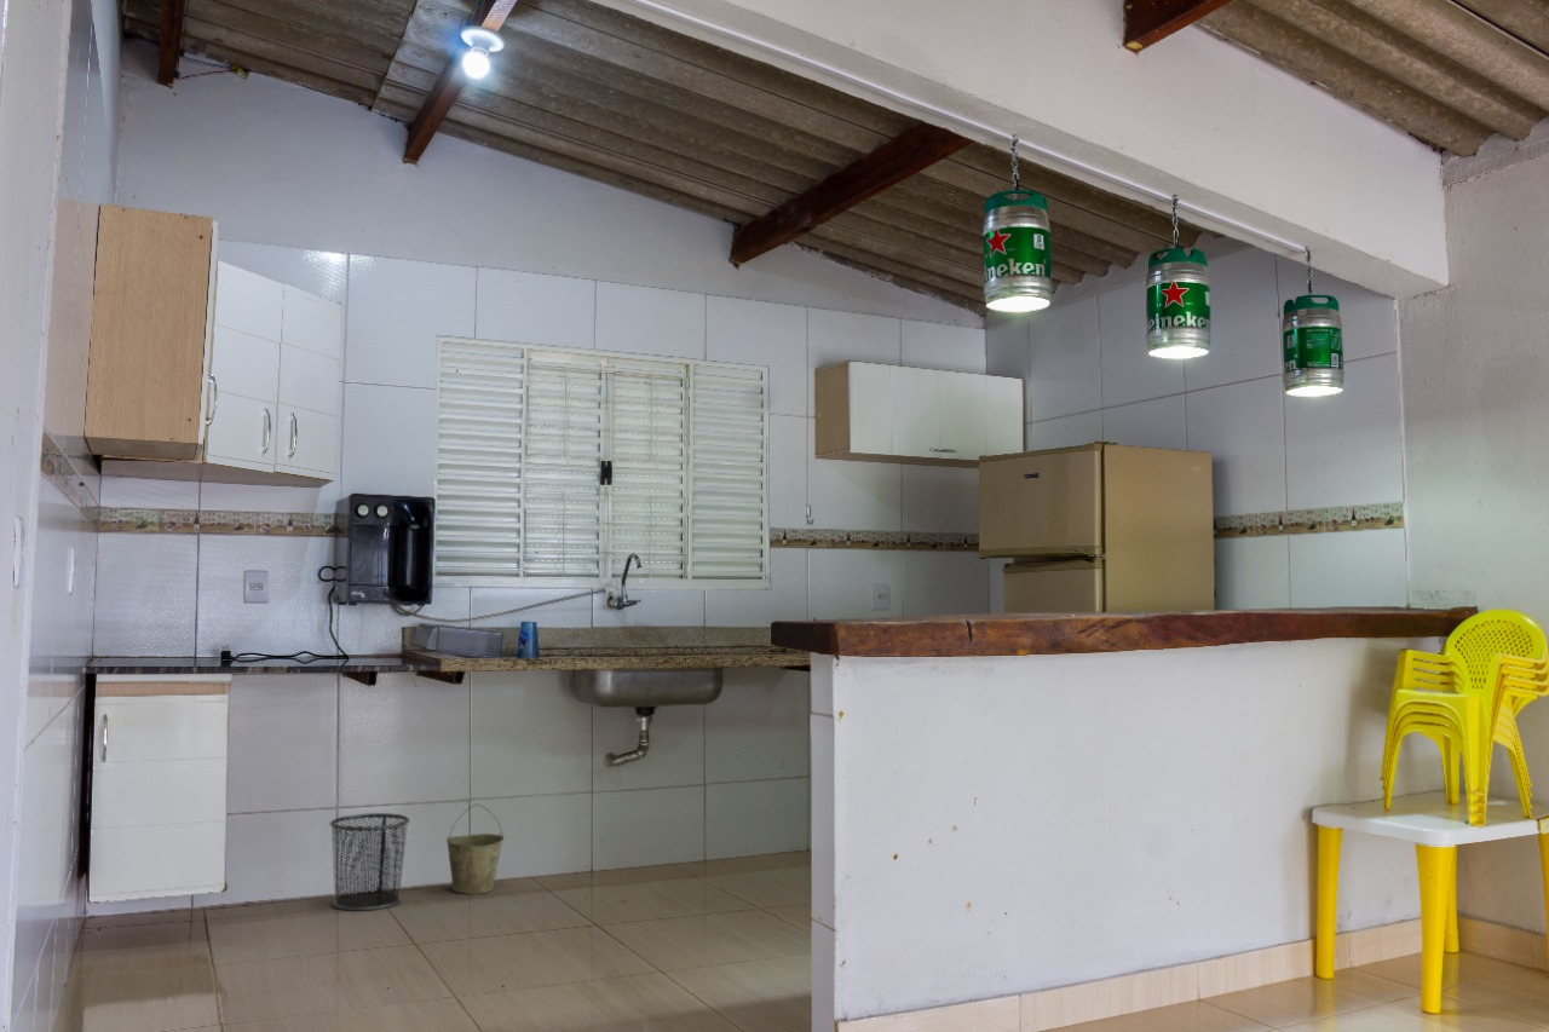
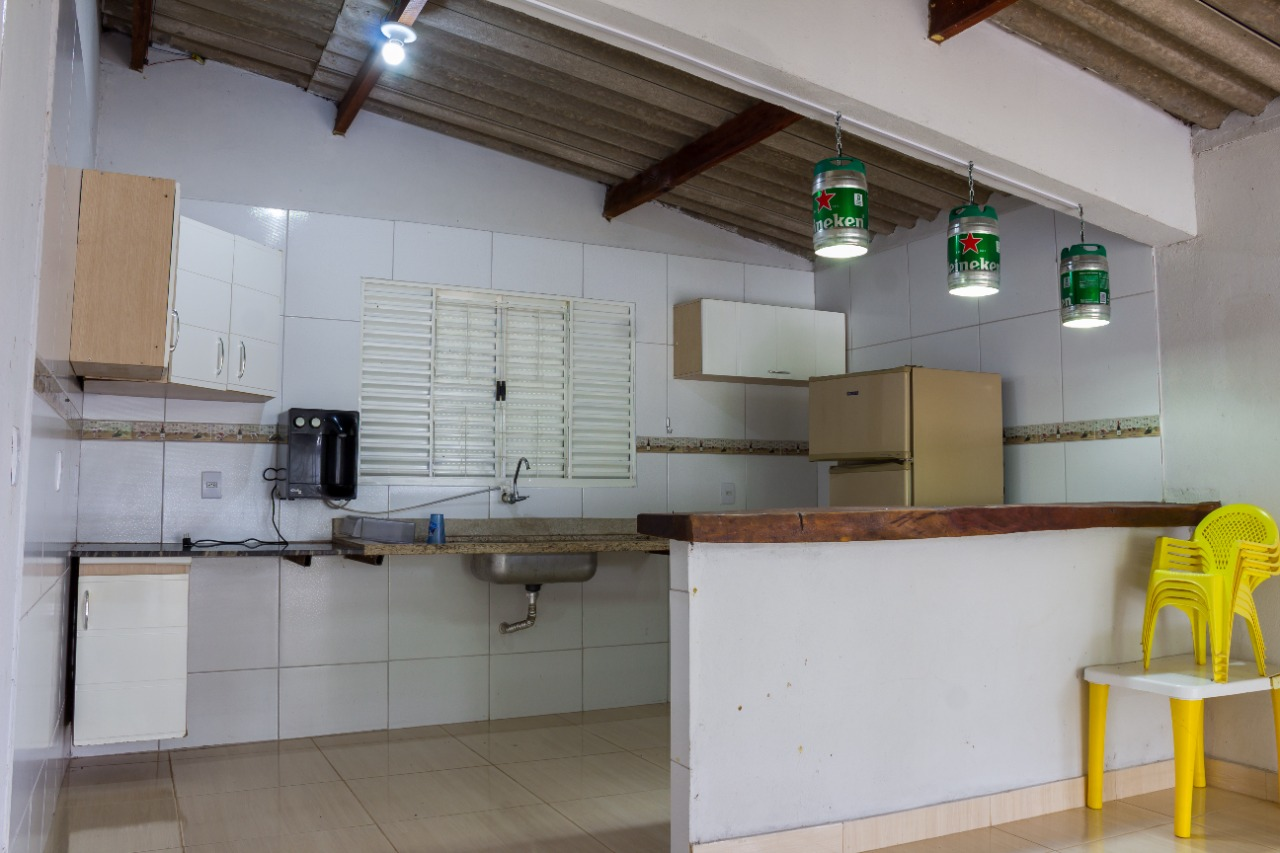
- bucket [445,803,505,895]
- waste bin [328,812,411,912]
